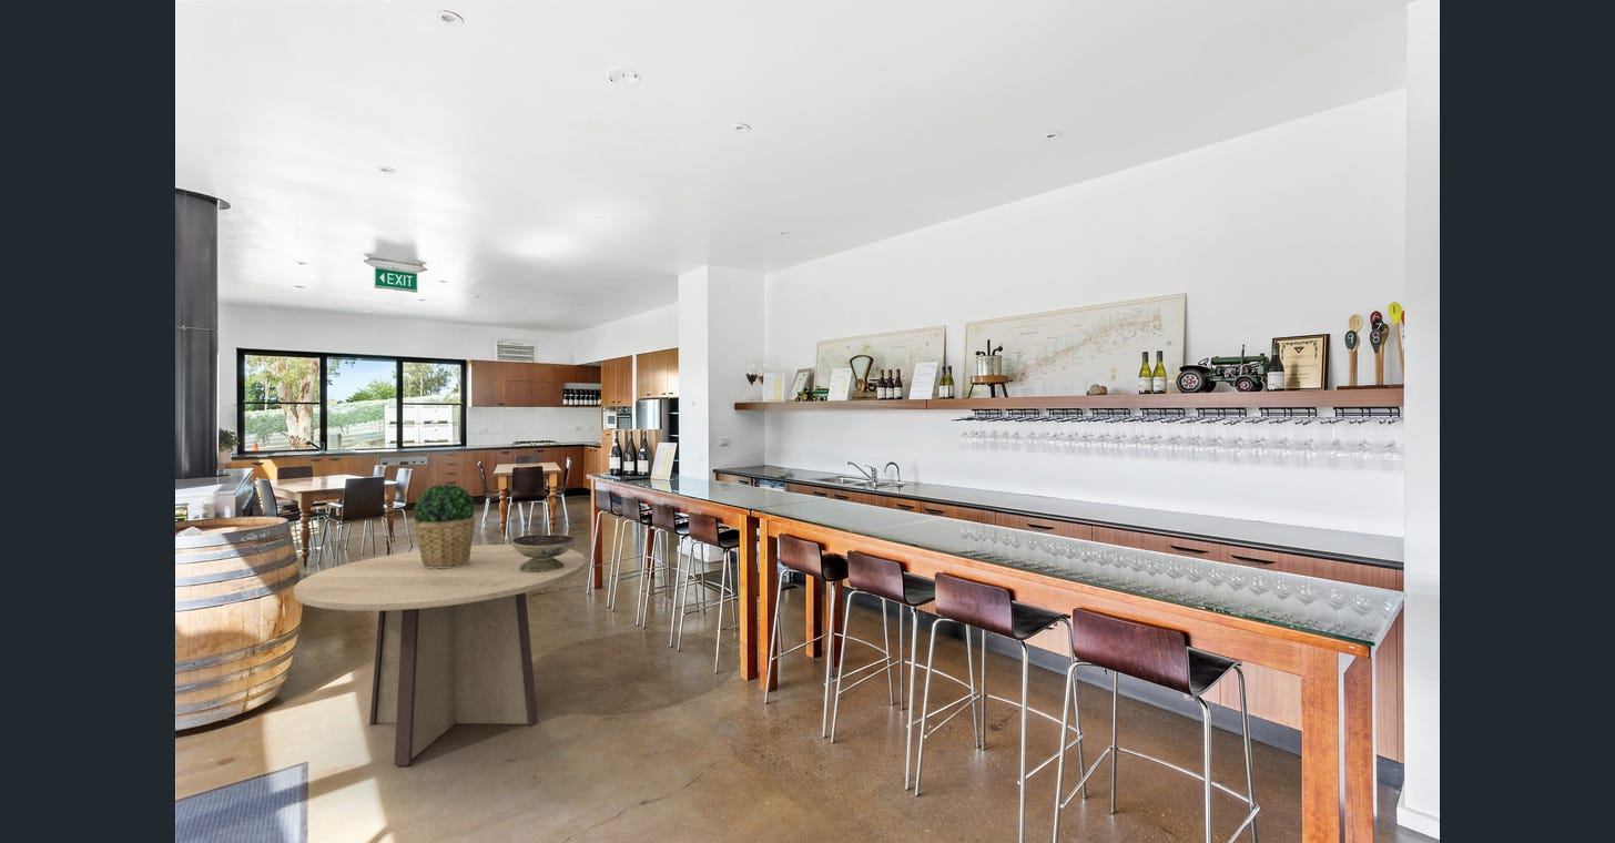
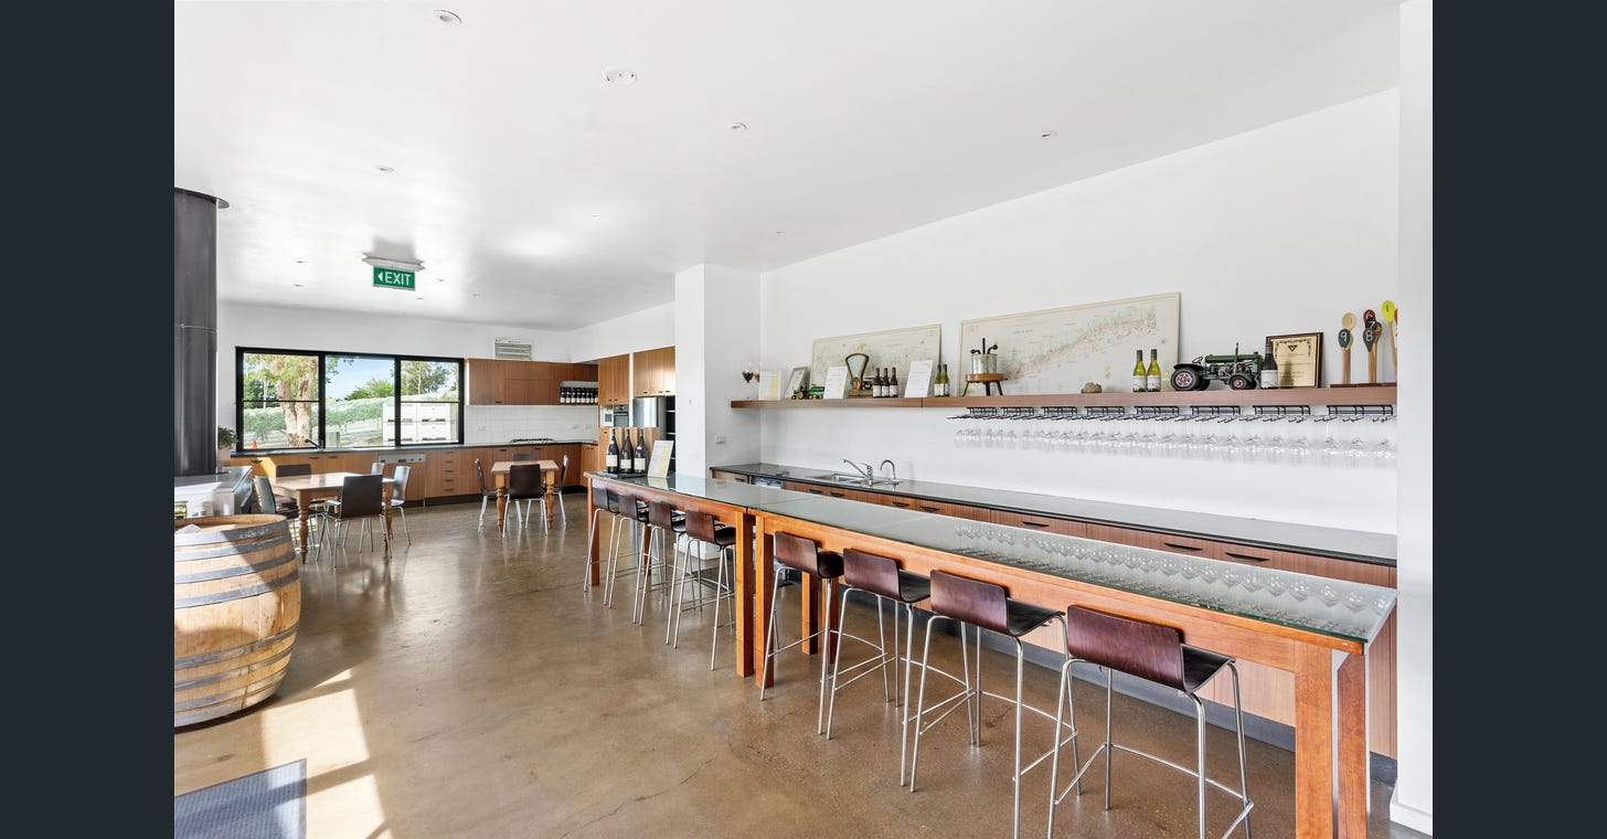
- decorative bowl [510,535,577,572]
- potted plant [412,483,477,569]
- dining table [293,544,587,766]
